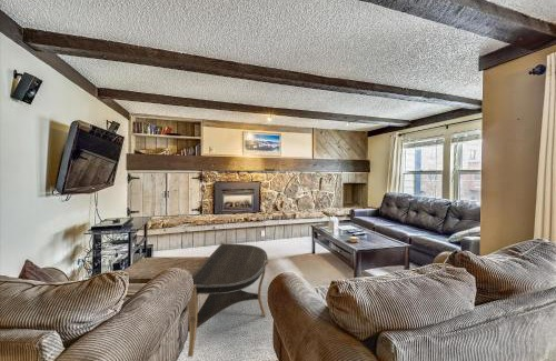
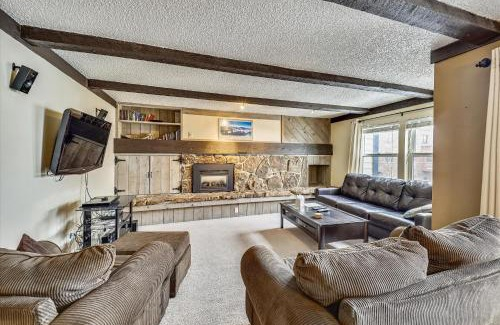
- coffee table [187,242,270,358]
